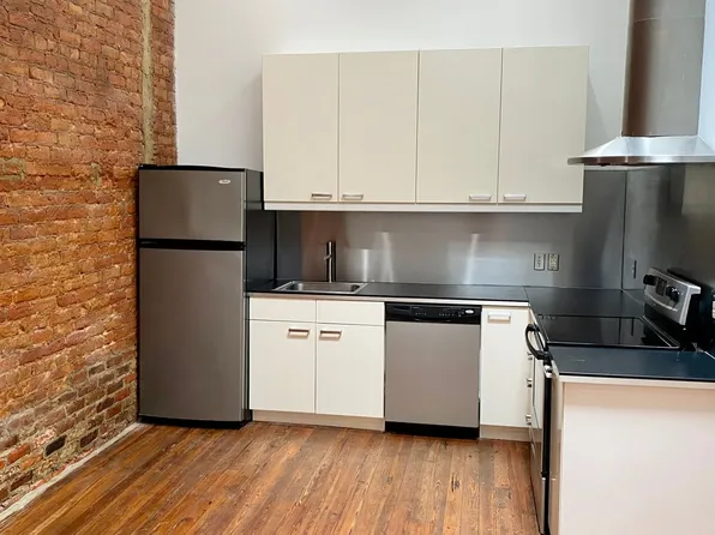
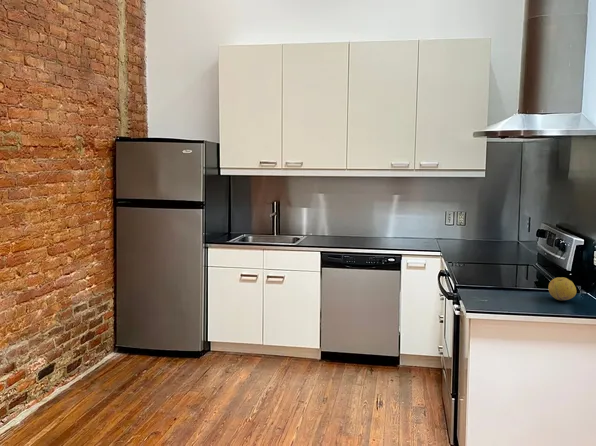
+ fruit [547,276,577,302]
